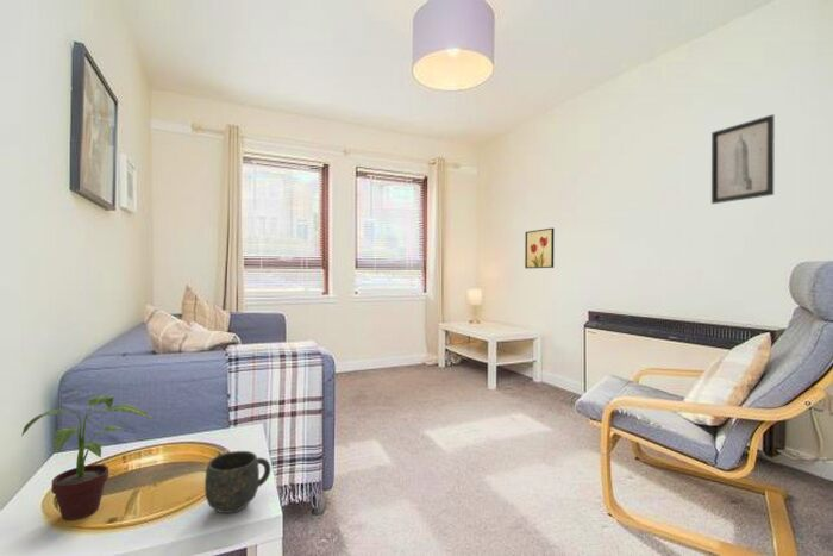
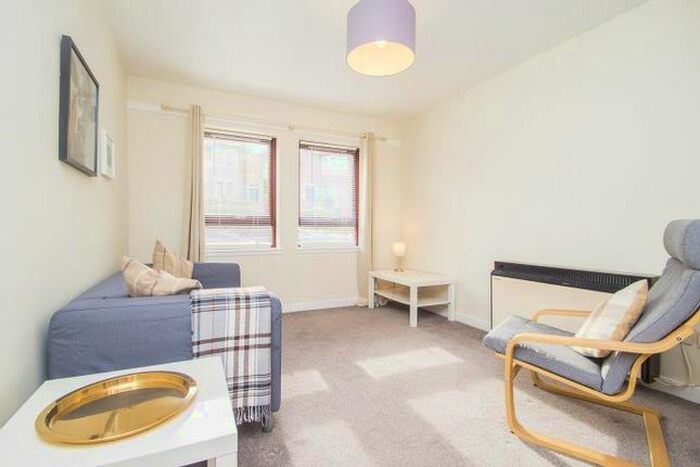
- wall art [524,227,556,270]
- wall art [710,113,776,205]
- mug [203,450,271,514]
- potted plant [20,395,152,521]
